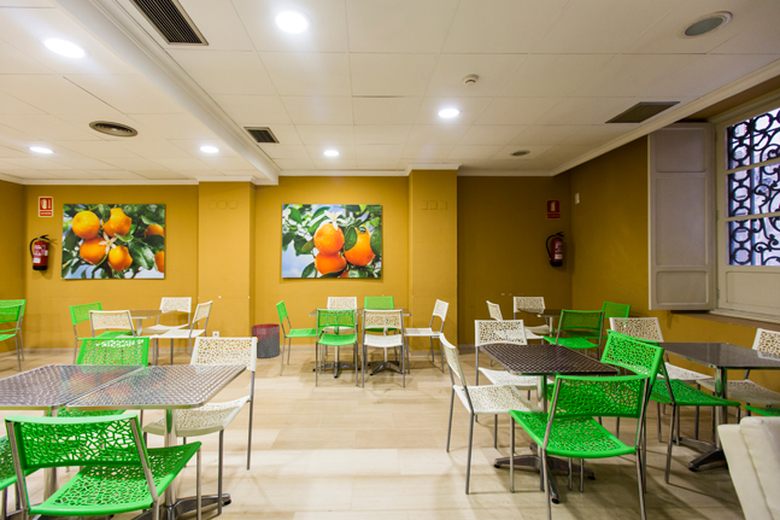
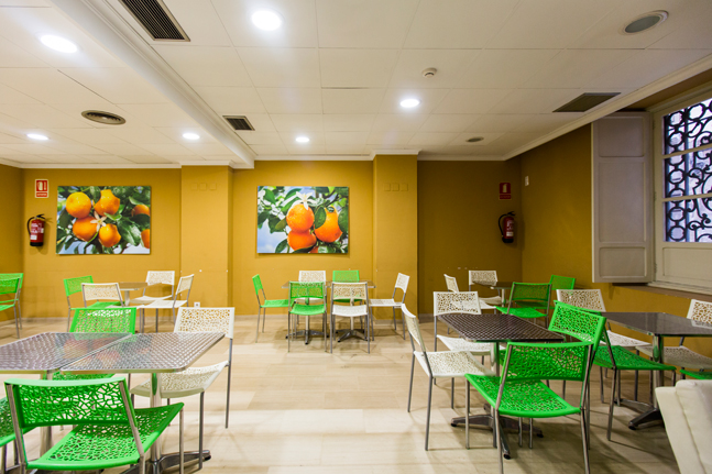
- trash can [250,322,281,360]
